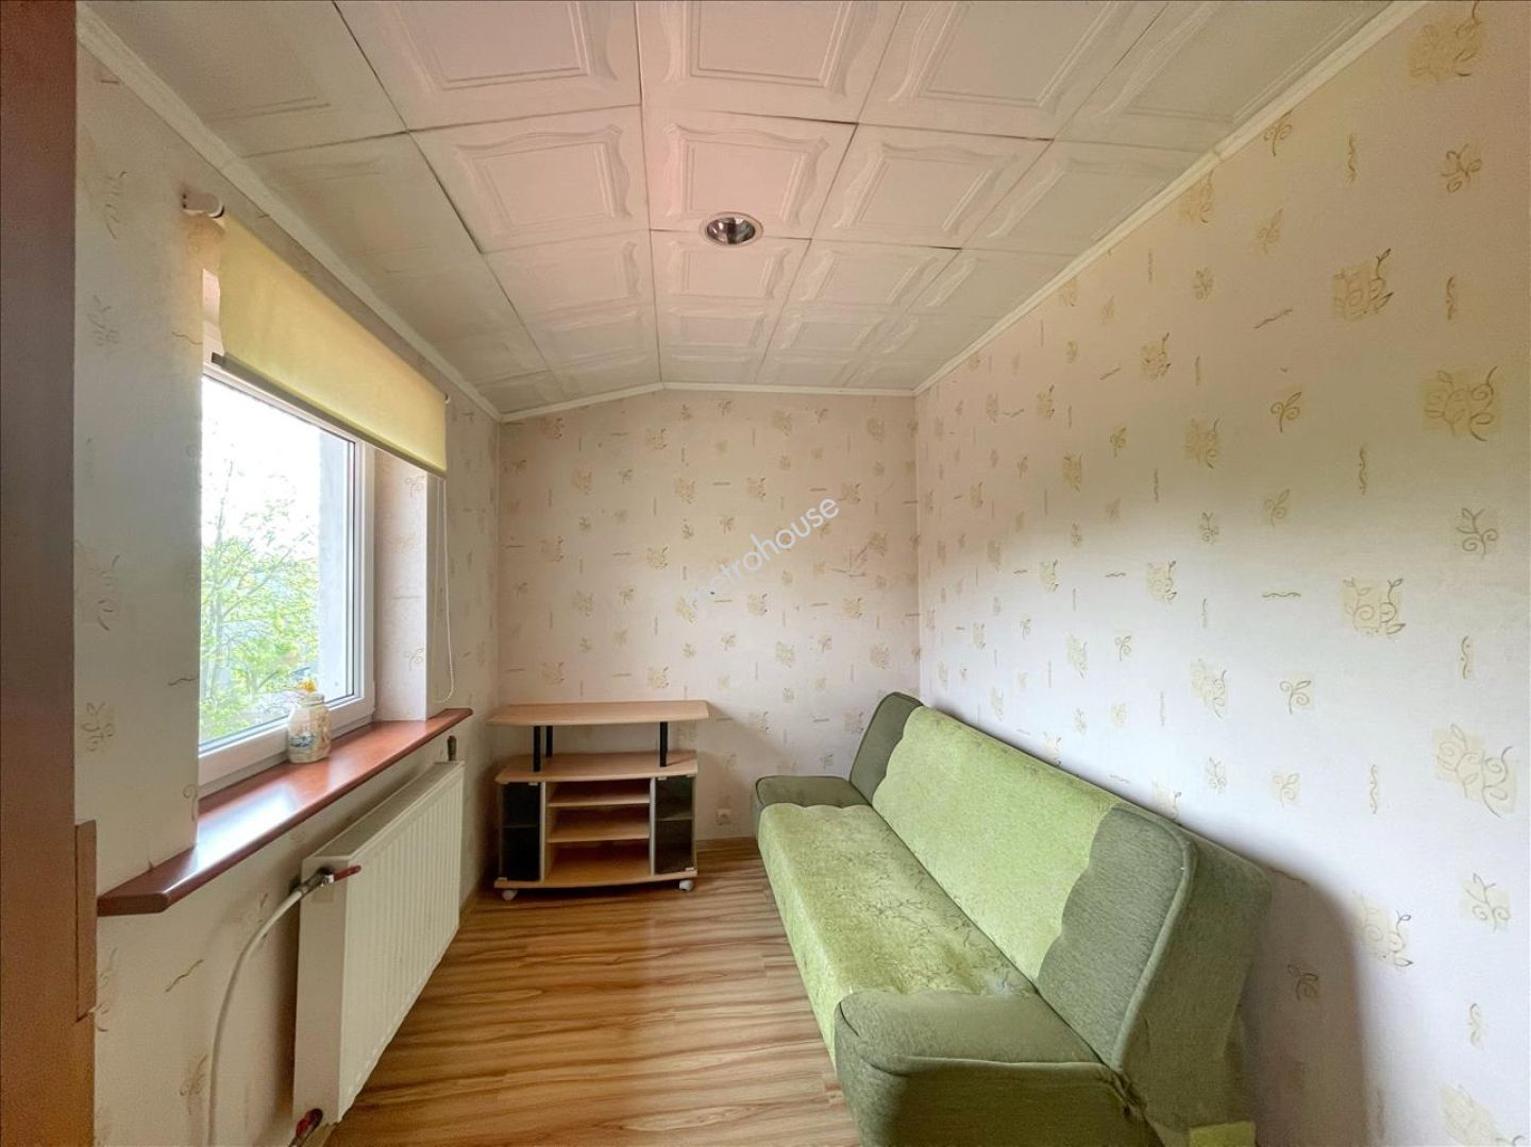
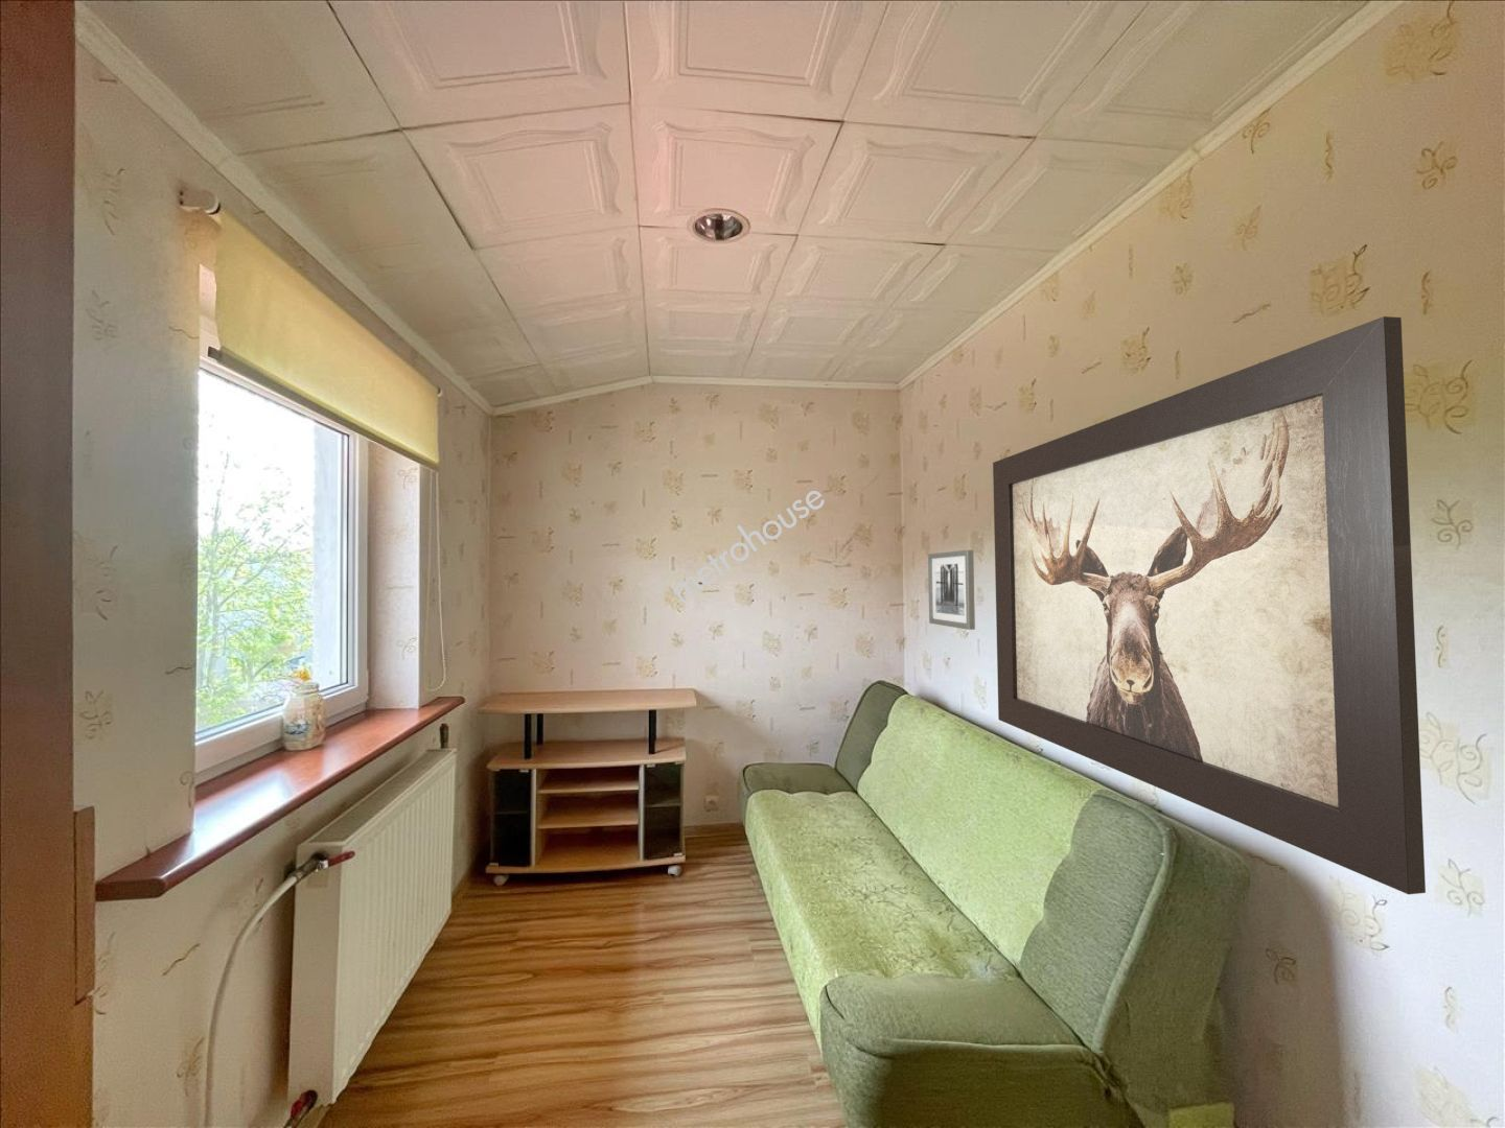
+ wall art [992,315,1427,895]
+ wall art [927,550,976,630]
